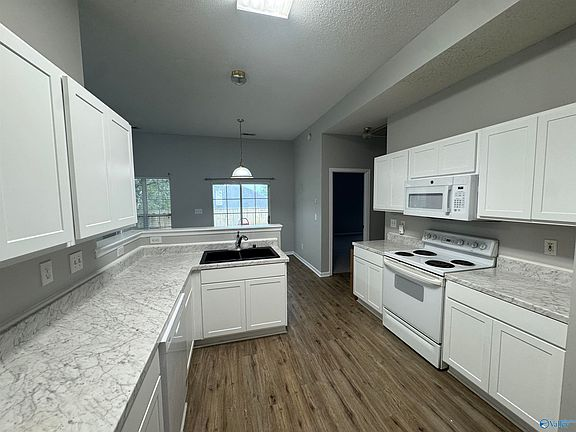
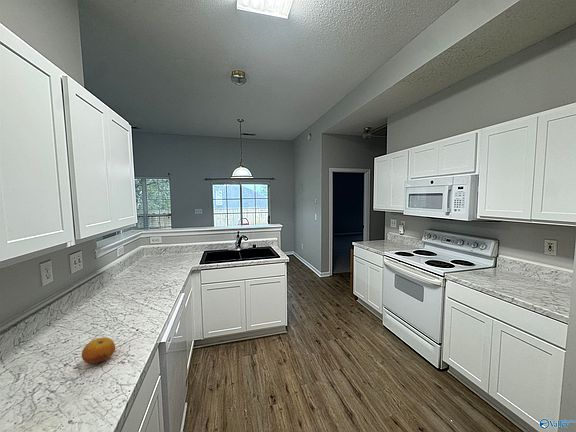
+ fruit [81,337,116,364]
